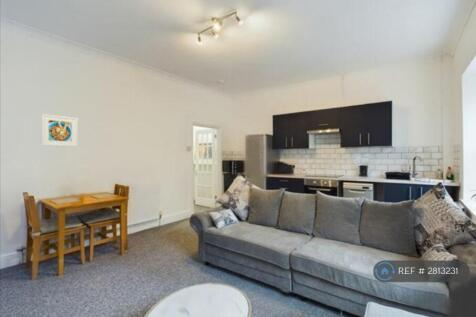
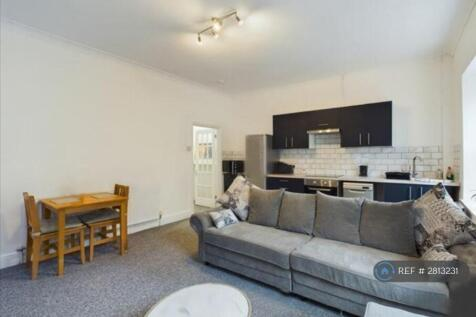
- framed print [41,113,79,148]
